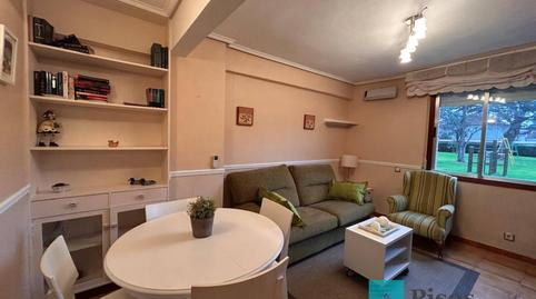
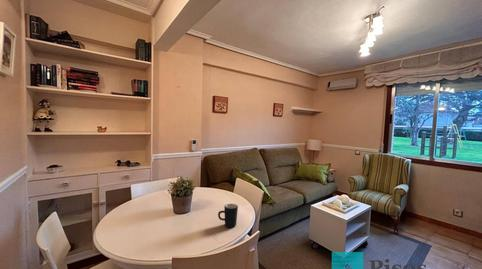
+ mug [217,203,239,229]
